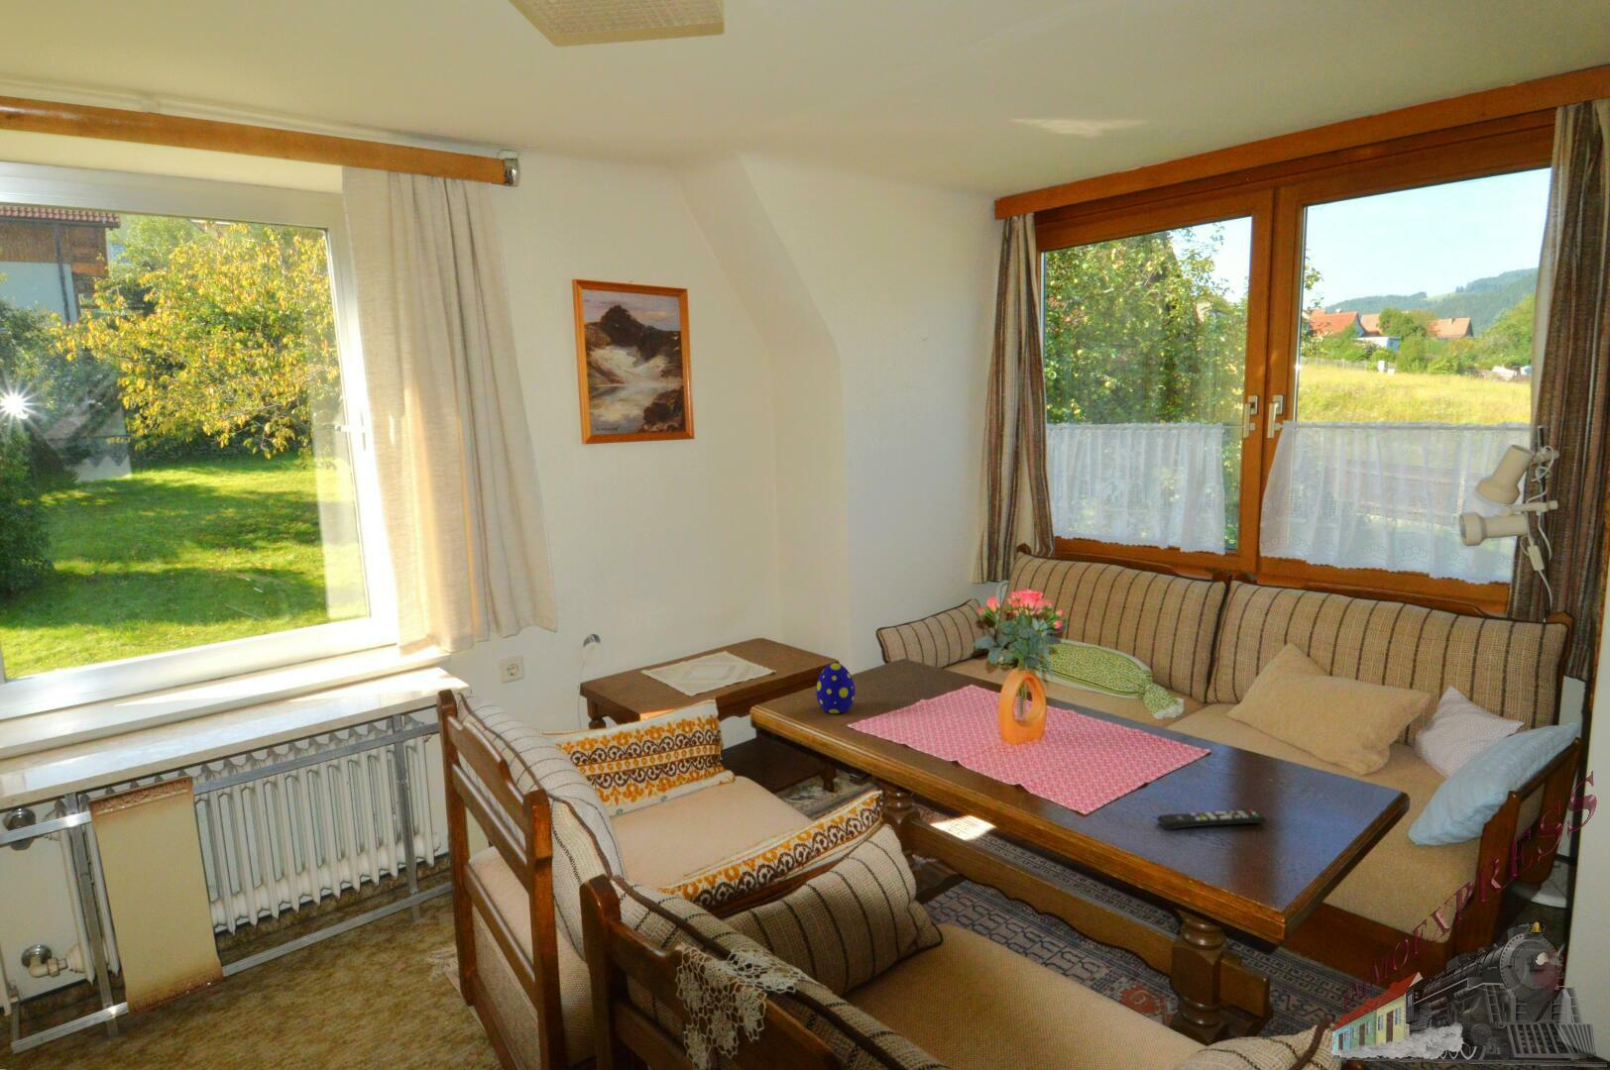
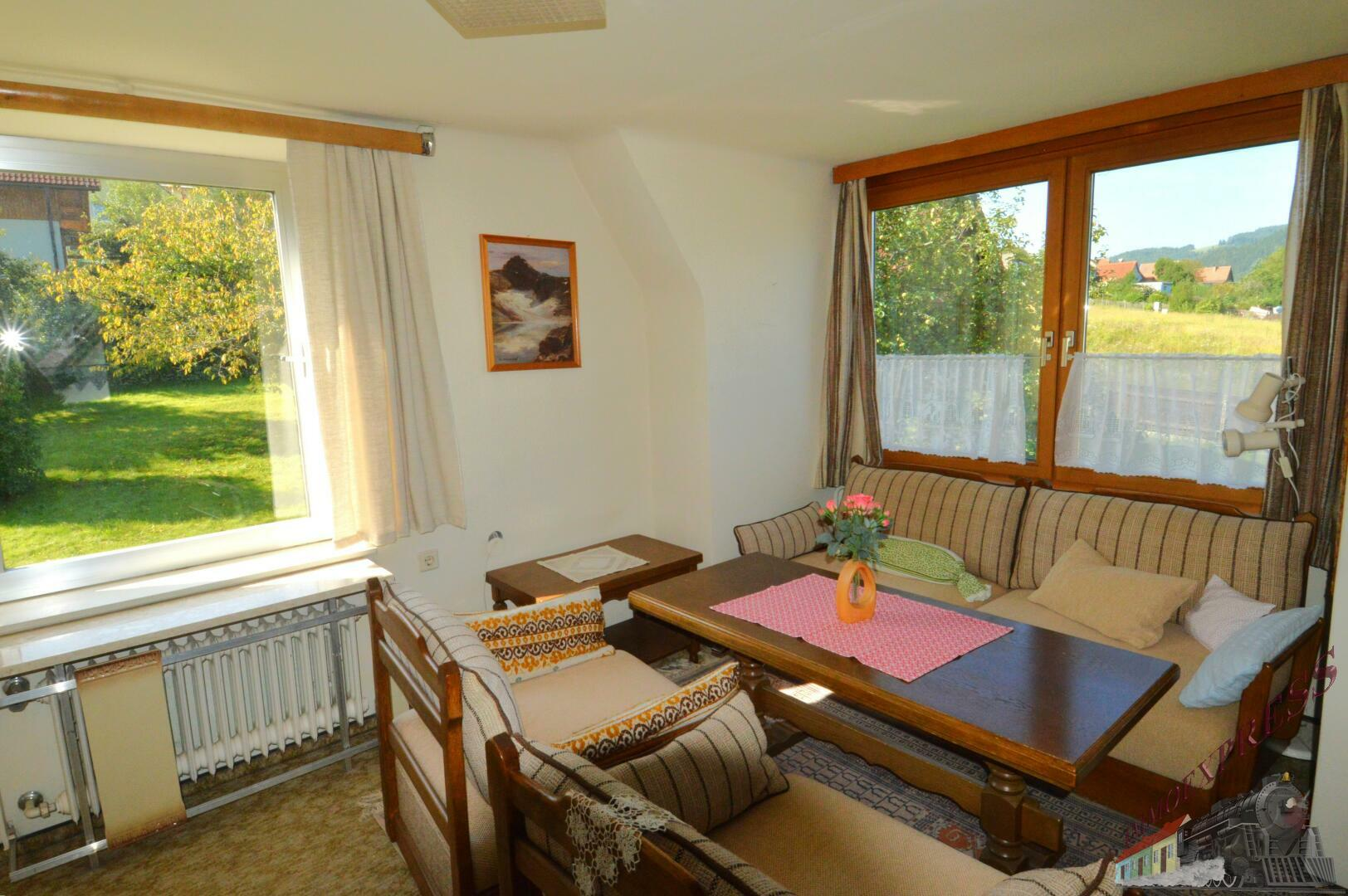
- remote control [1156,810,1267,831]
- decorative egg [815,662,856,714]
